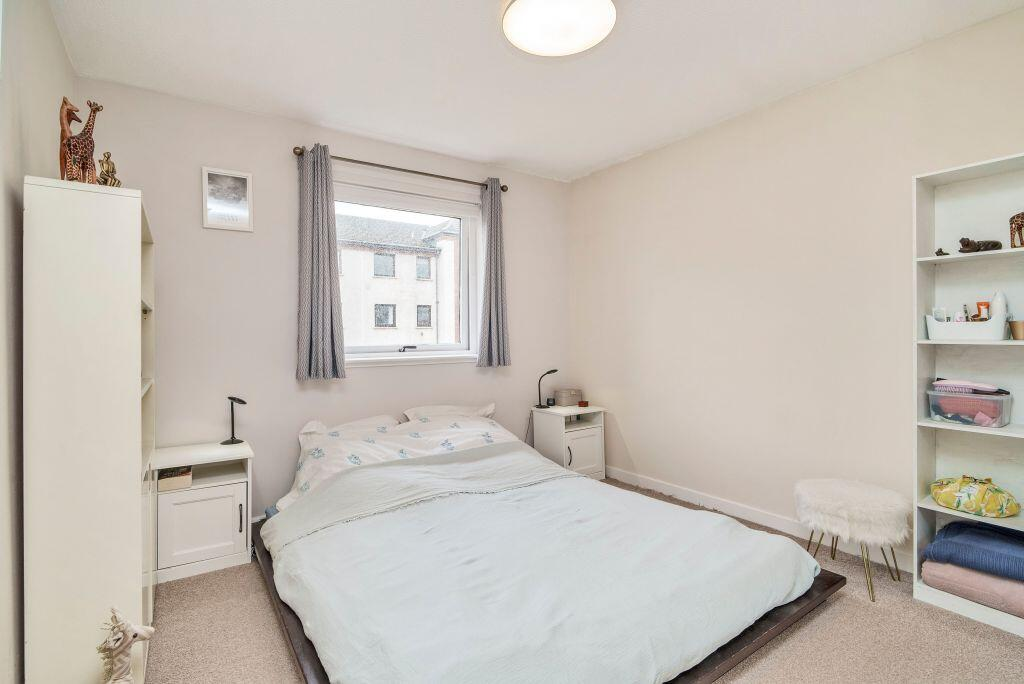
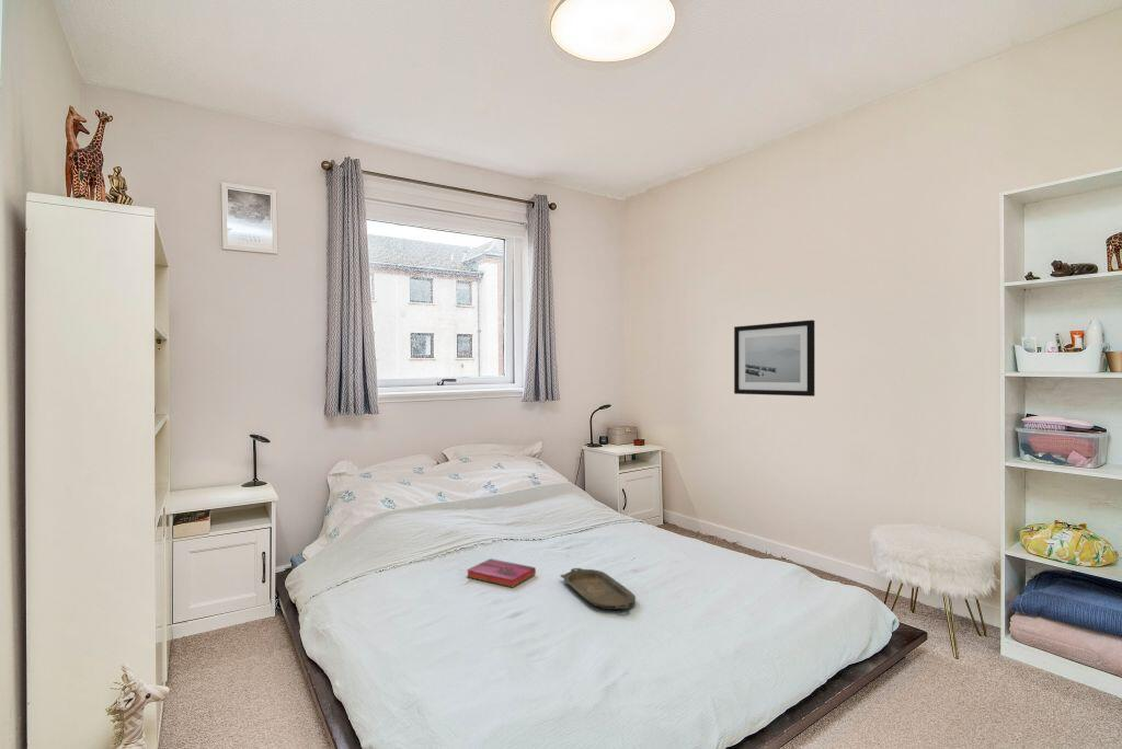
+ wall art [733,319,815,397]
+ serving tray [559,567,637,611]
+ hardback book [466,557,537,588]
